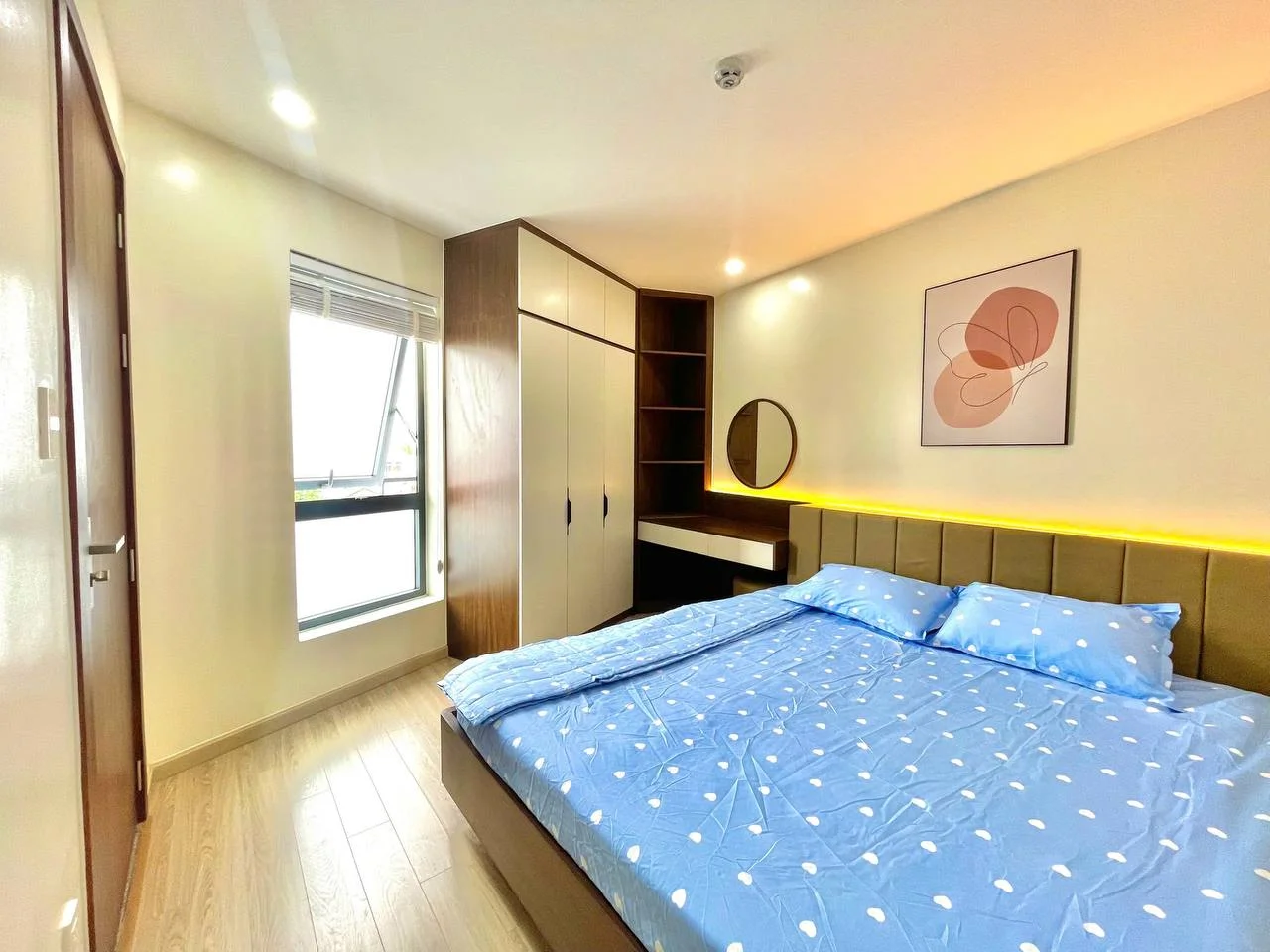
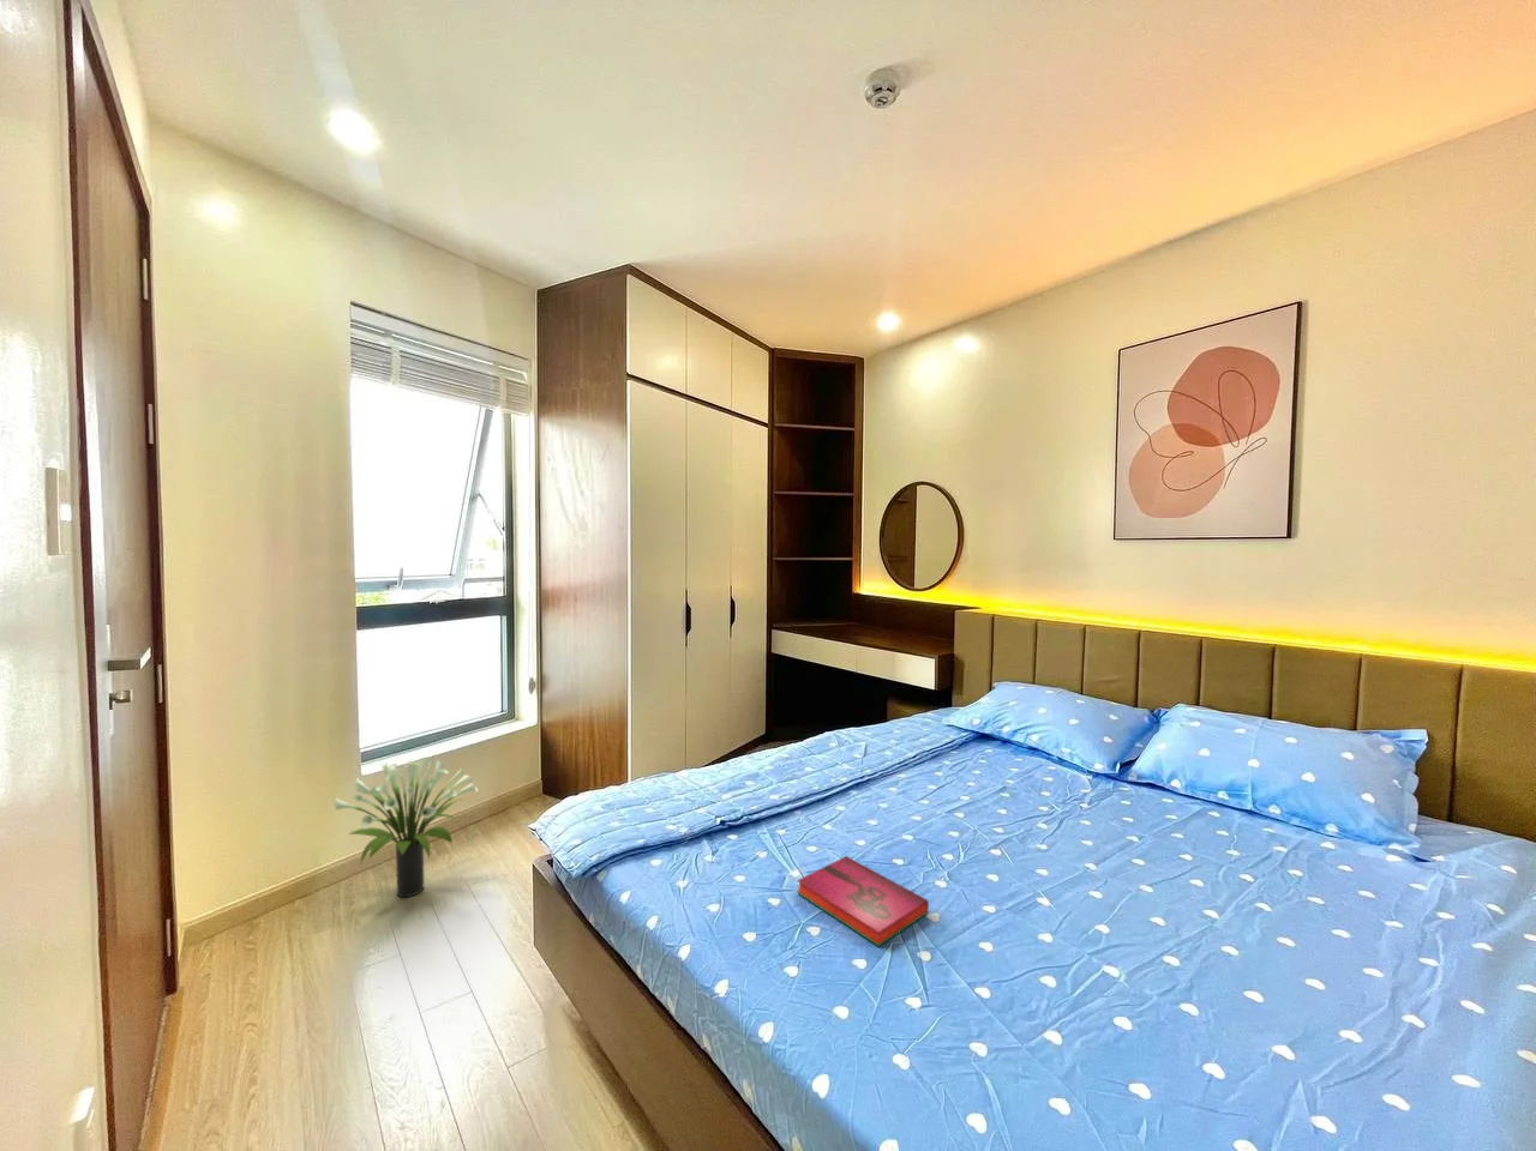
+ potted plant [334,757,479,898]
+ hardback book [796,855,930,947]
